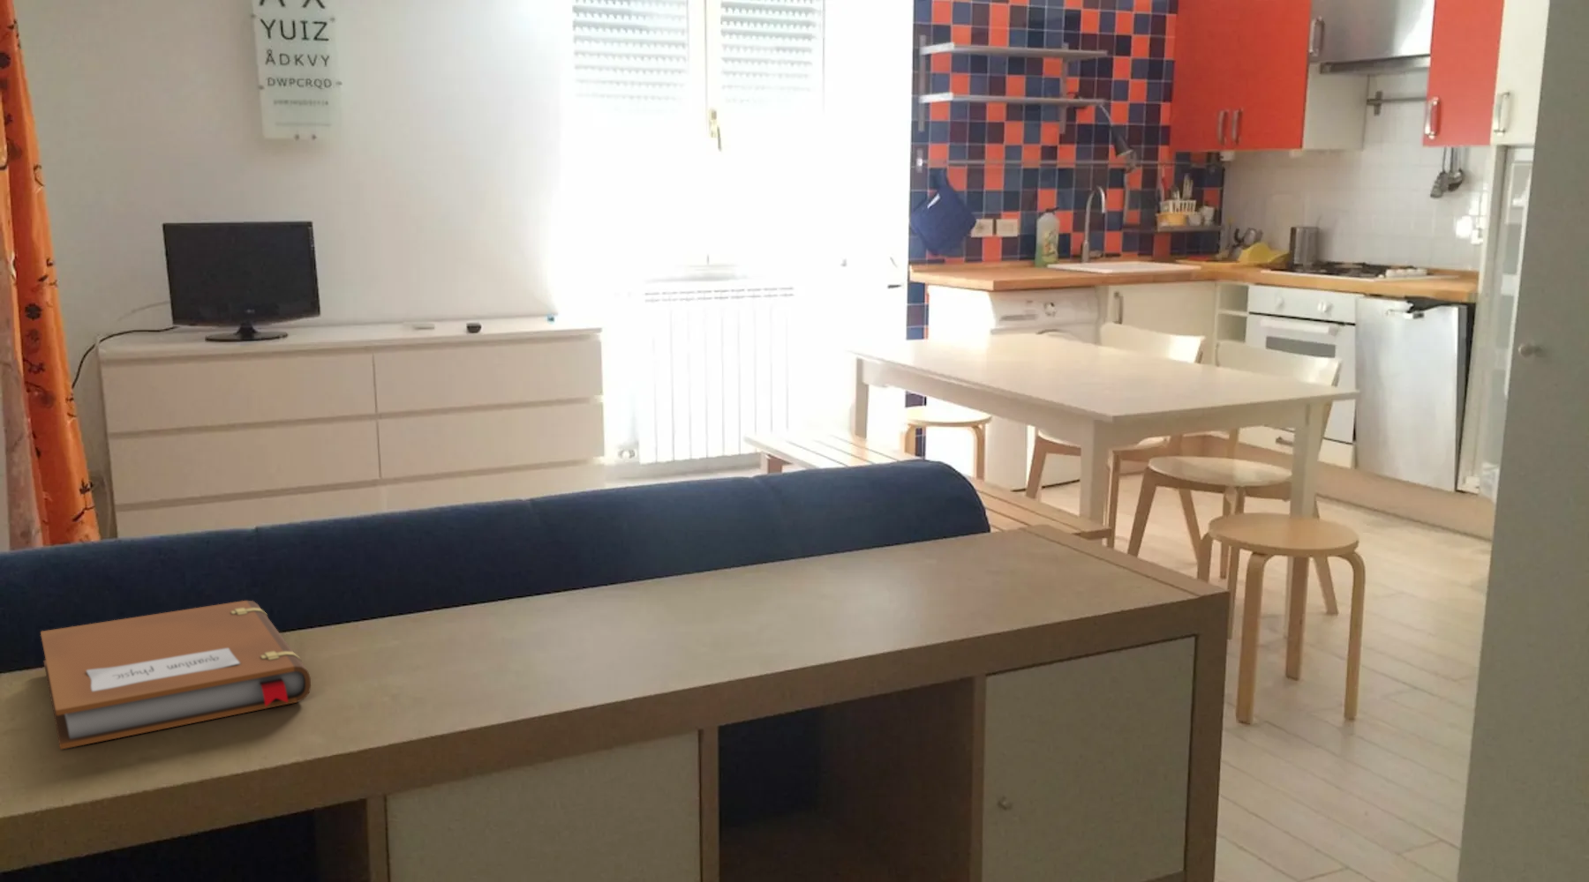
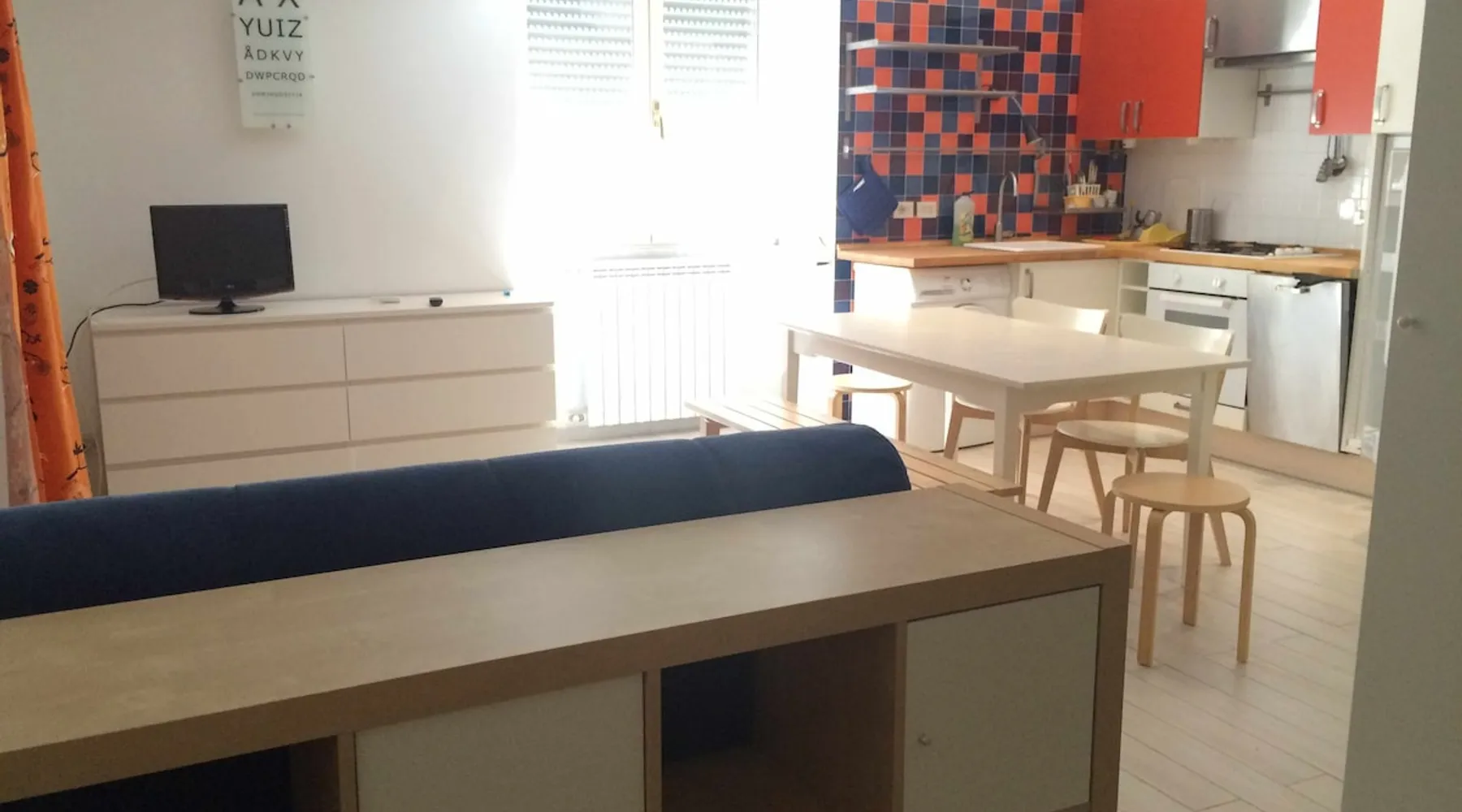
- notebook [40,600,312,751]
